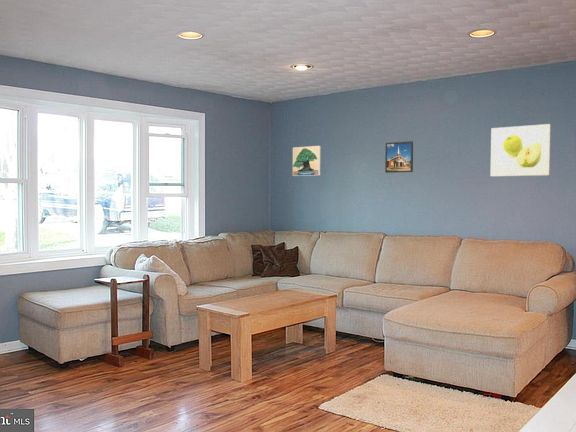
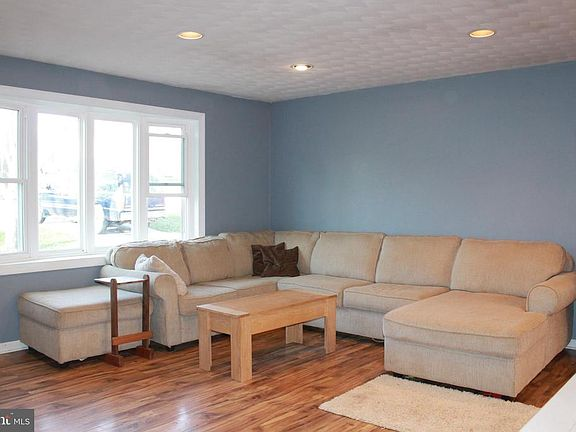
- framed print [490,123,552,177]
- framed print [384,140,414,174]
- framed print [292,145,321,177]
